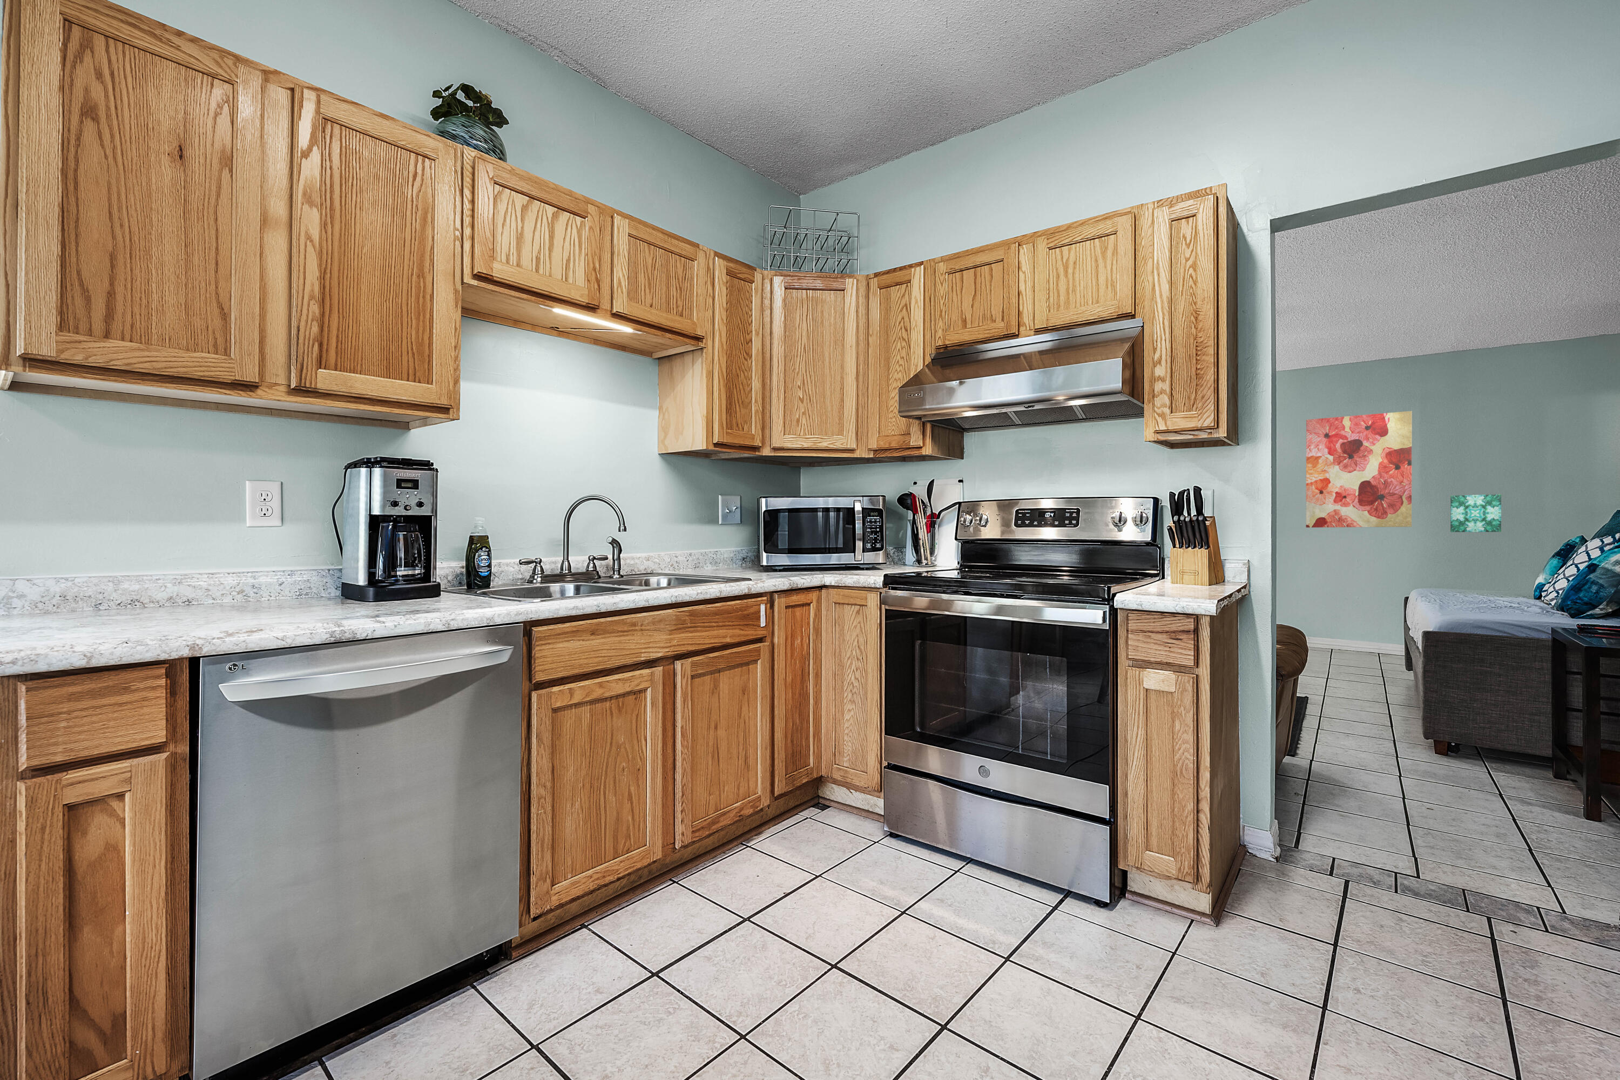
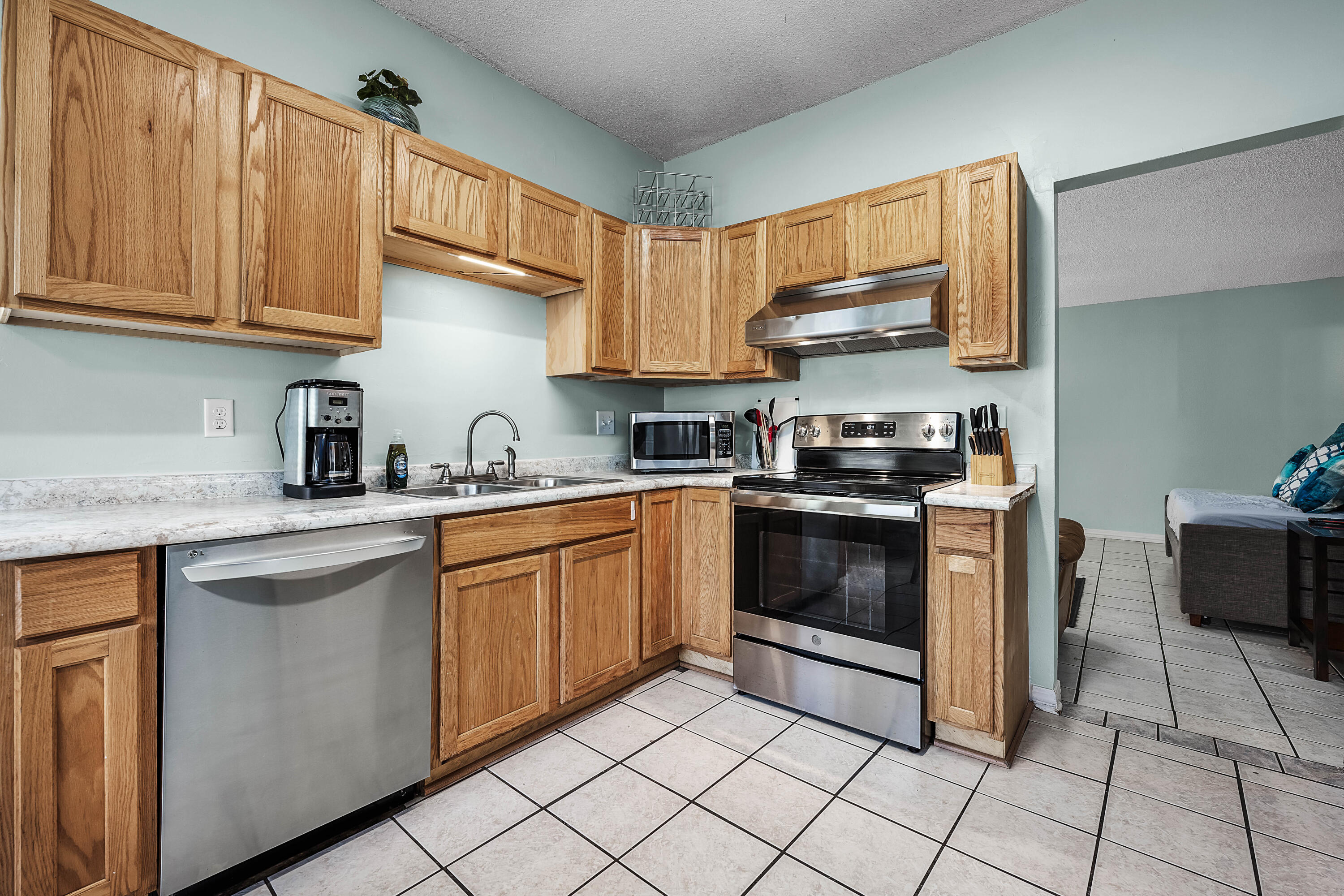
- wall art [1305,410,1413,528]
- wall art [1450,493,1502,533]
